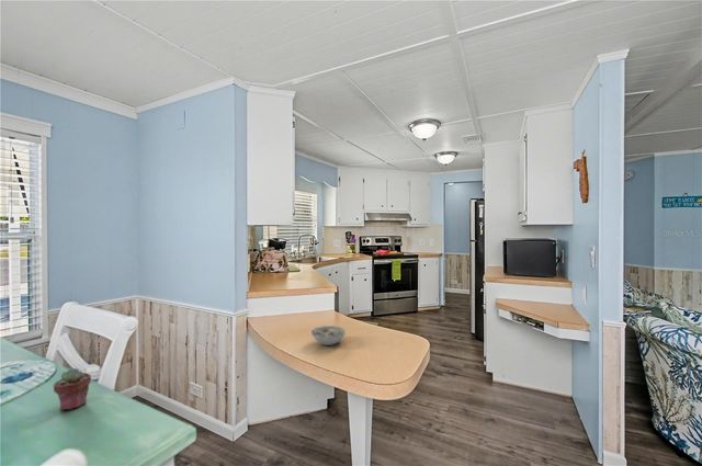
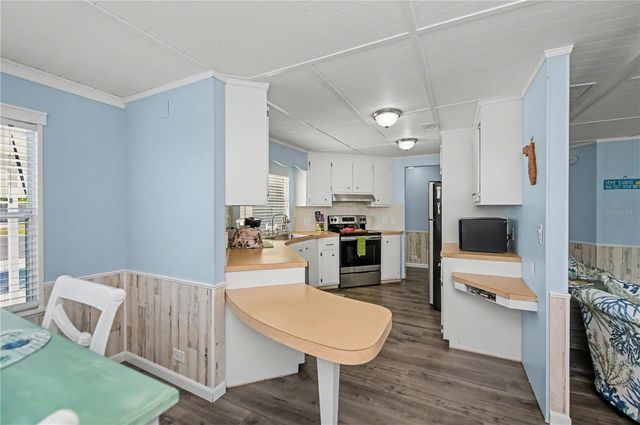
- potted succulent [53,367,92,411]
- bowl [310,325,347,346]
